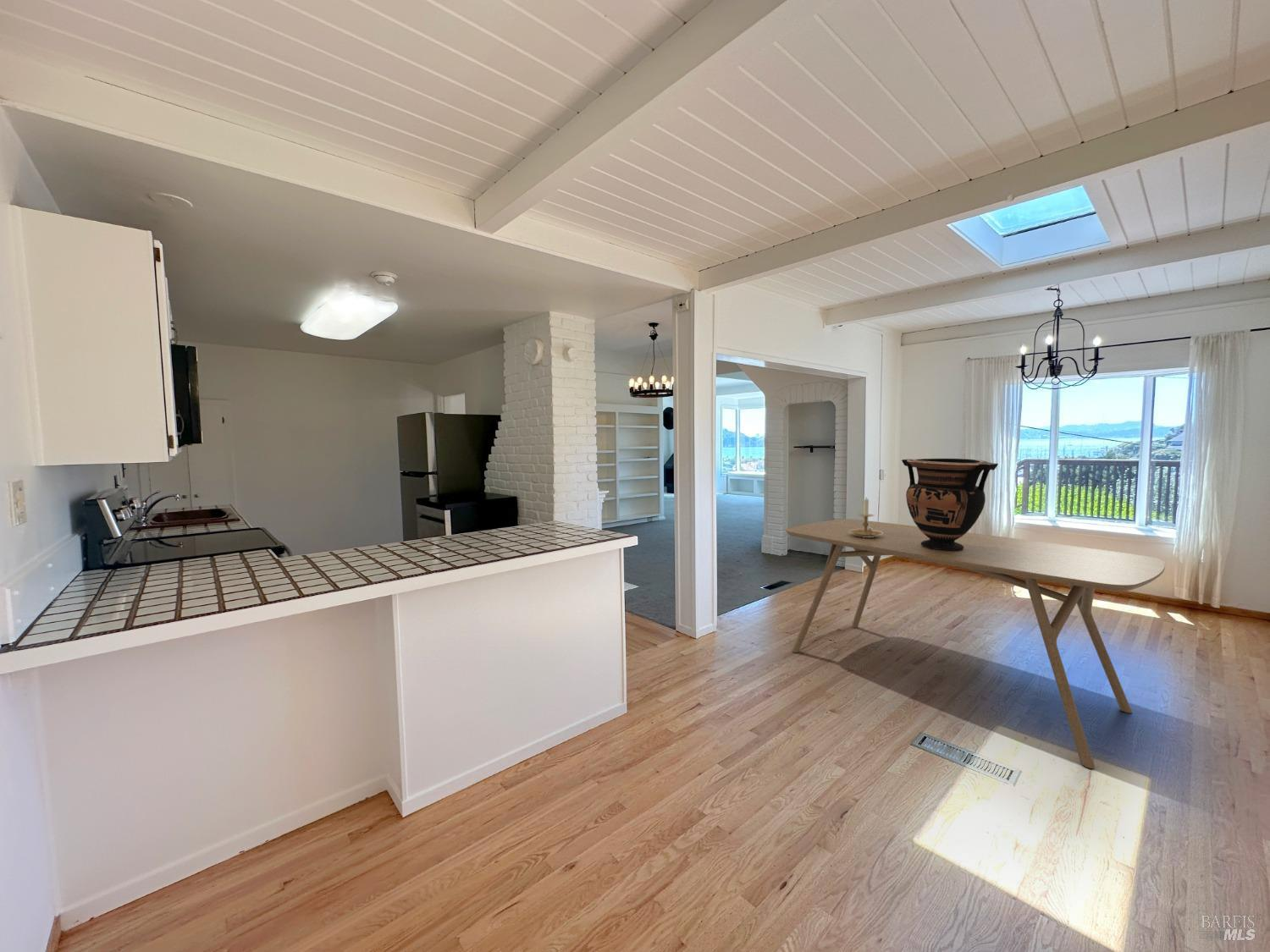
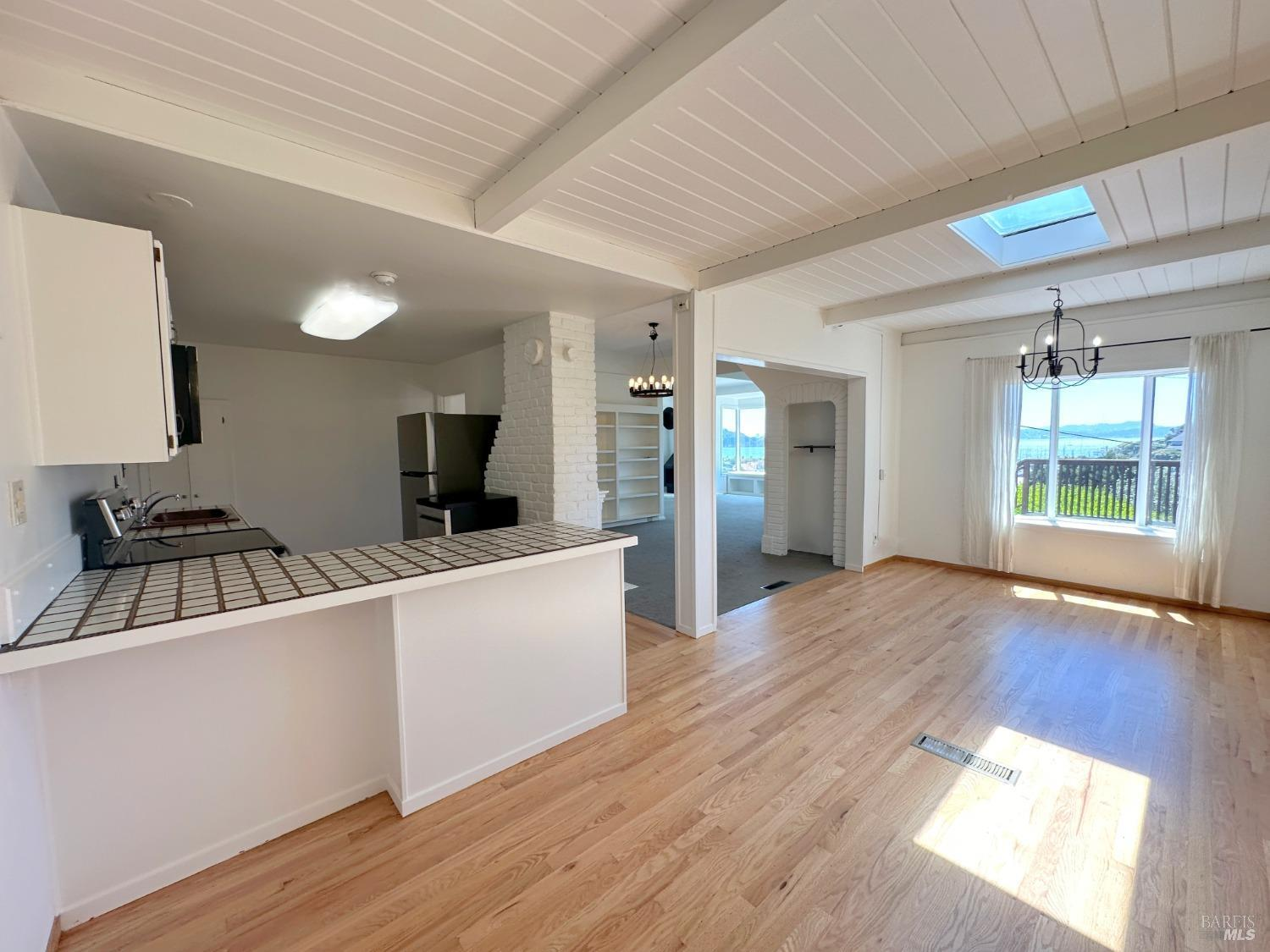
- candle holder [849,496,883,537]
- dining table [785,518,1166,769]
- vase [901,458,999,551]
